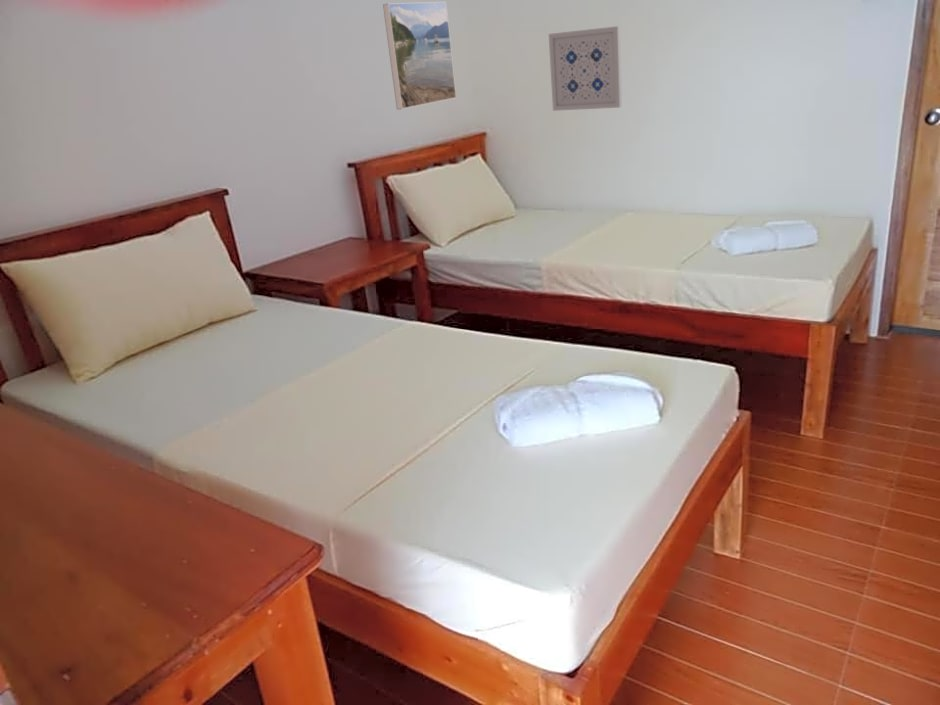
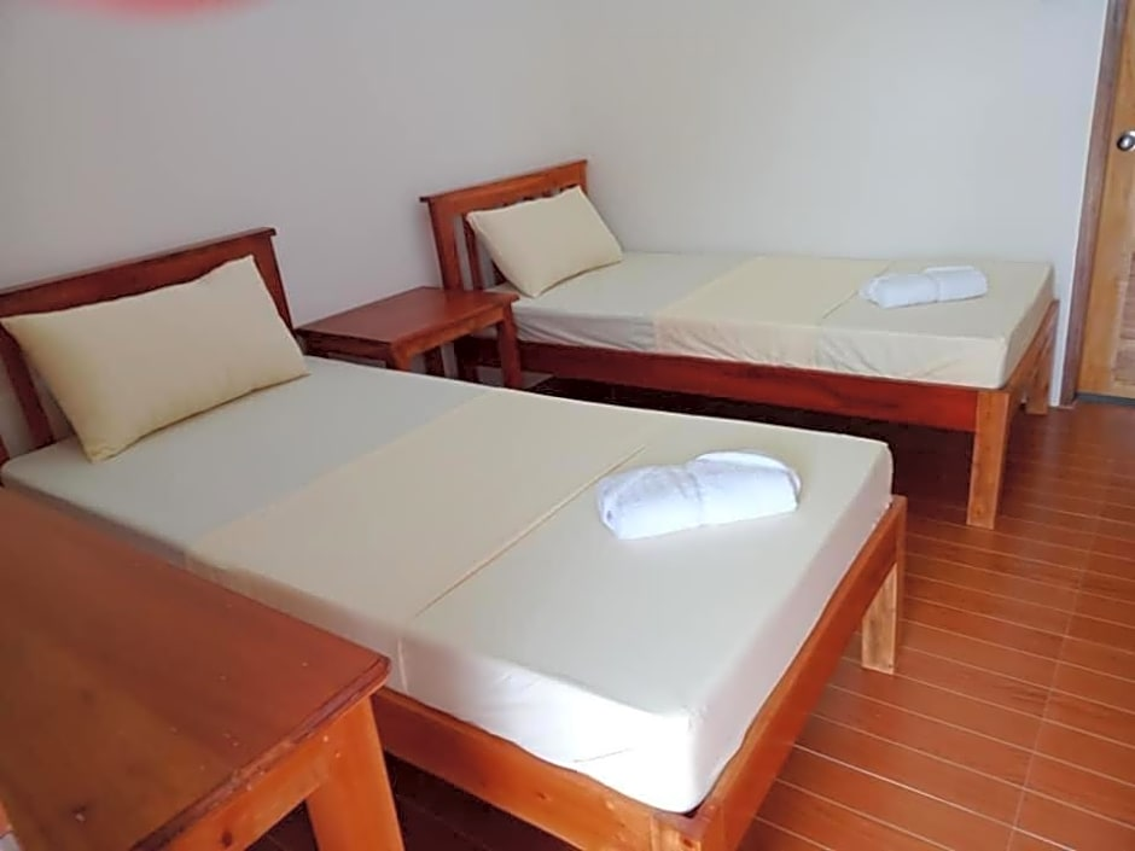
- wall art [548,25,623,112]
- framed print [382,1,457,111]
